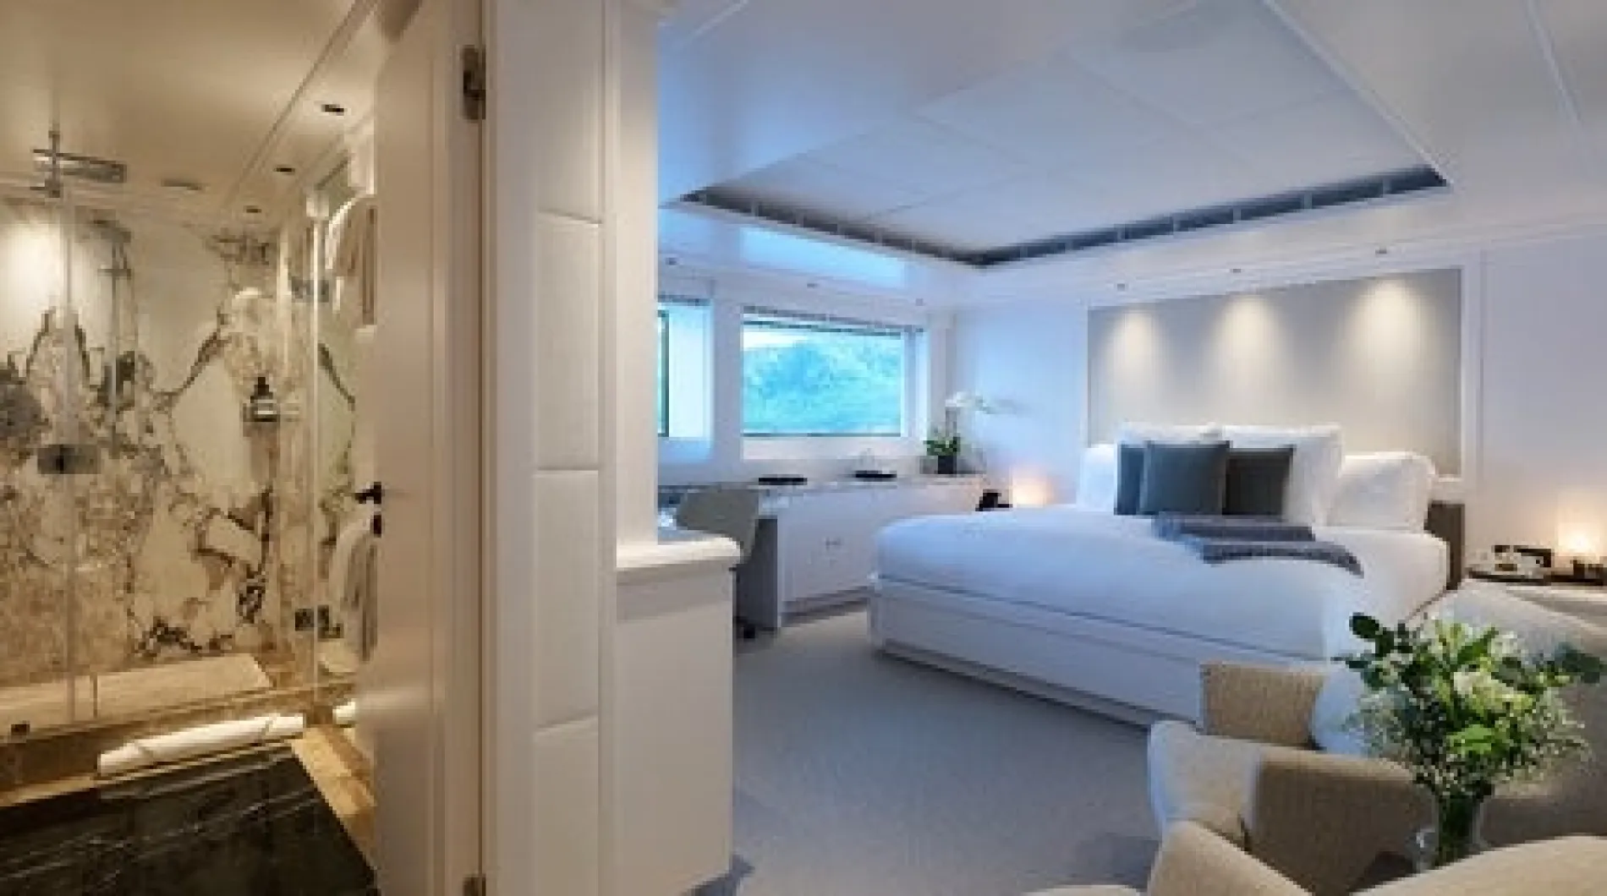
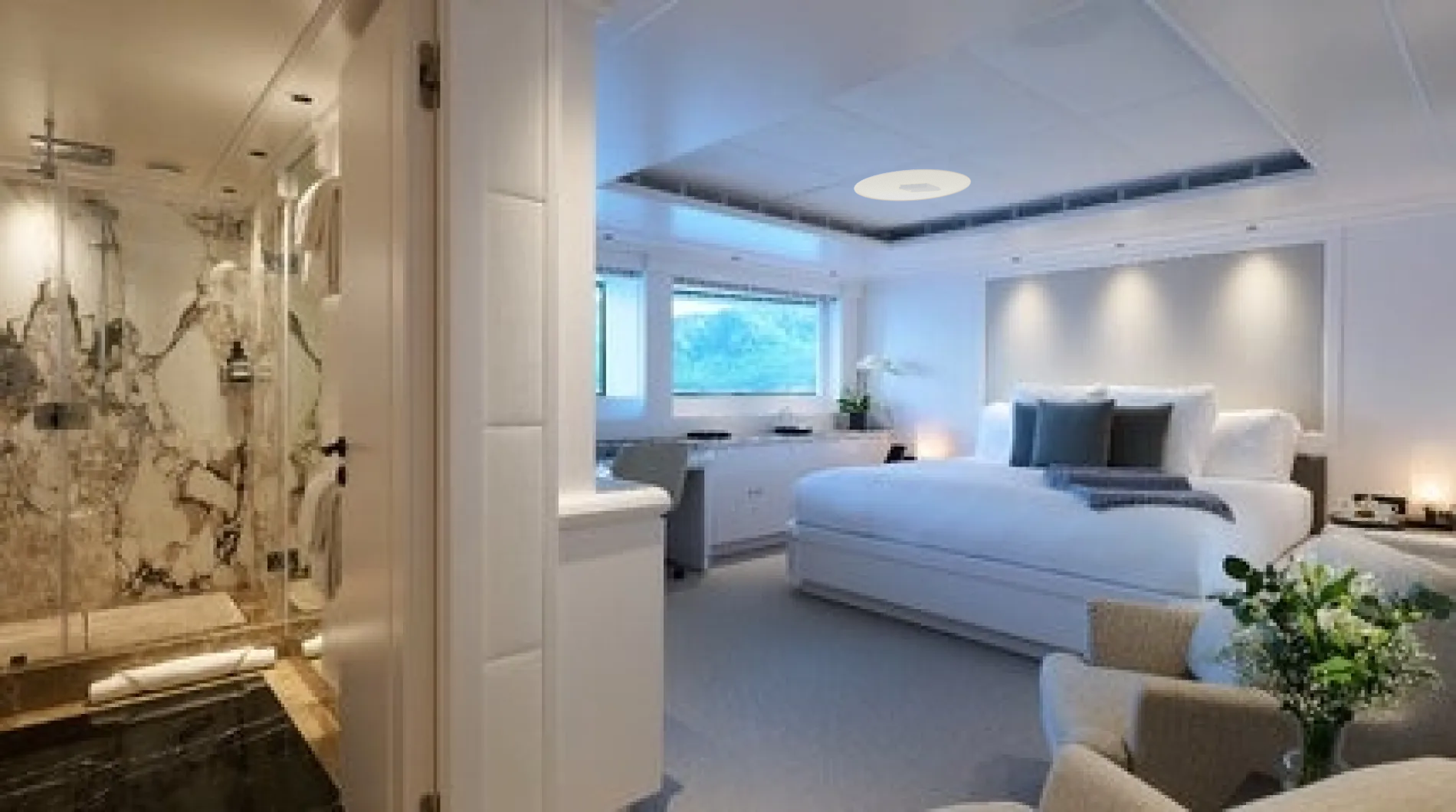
+ ceiling light [854,169,972,201]
